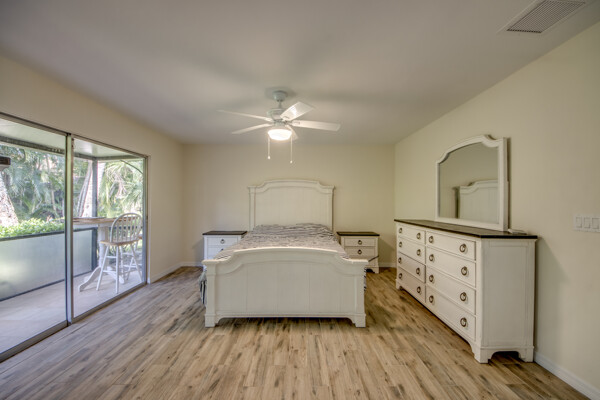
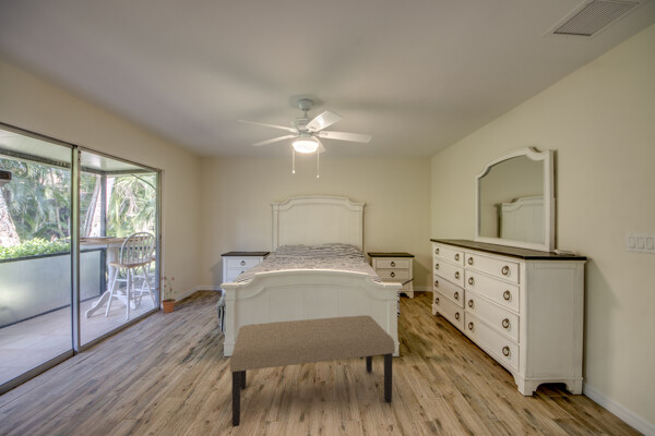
+ potted plant [155,276,179,314]
+ bench [229,314,396,428]
